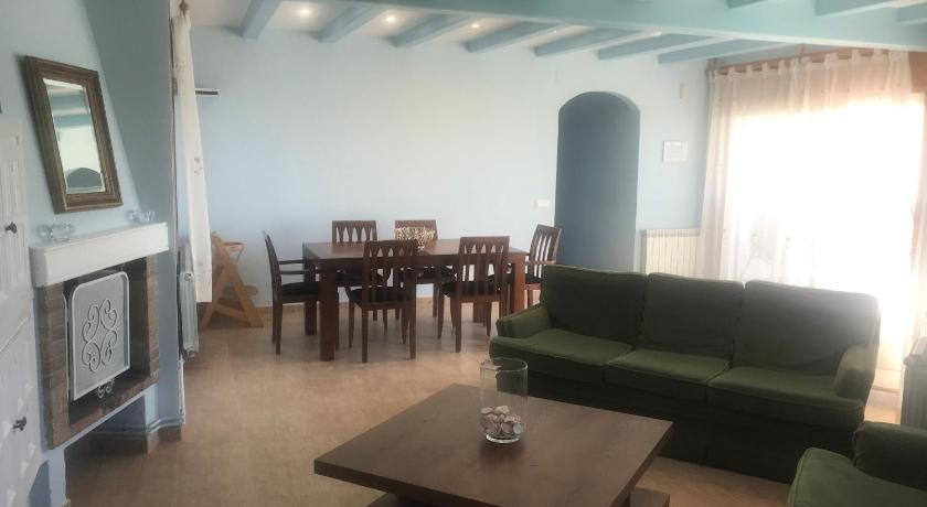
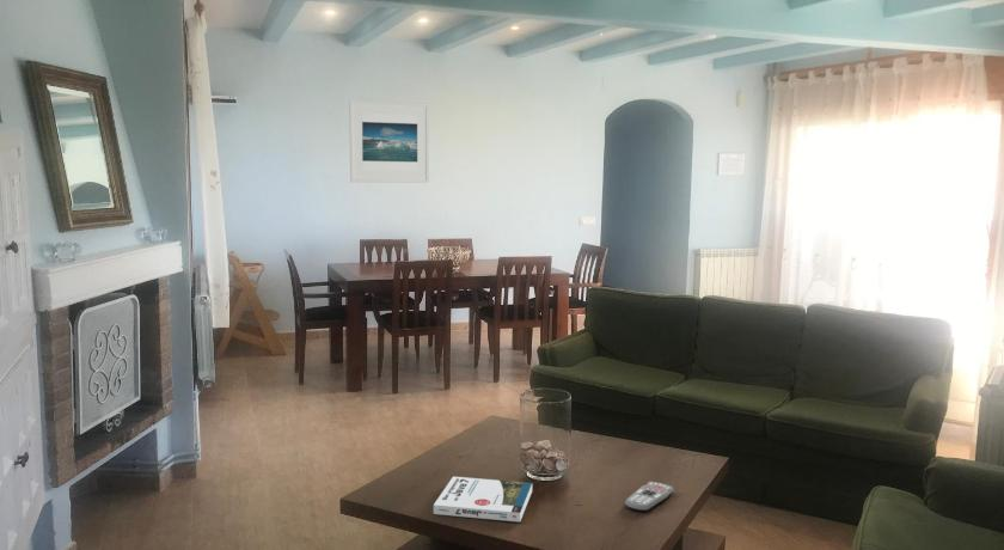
+ book [433,476,533,522]
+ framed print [348,99,430,184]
+ remote control [624,481,675,512]
